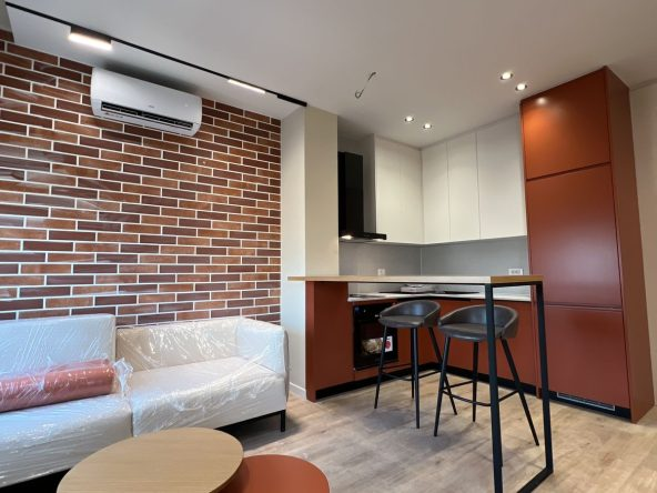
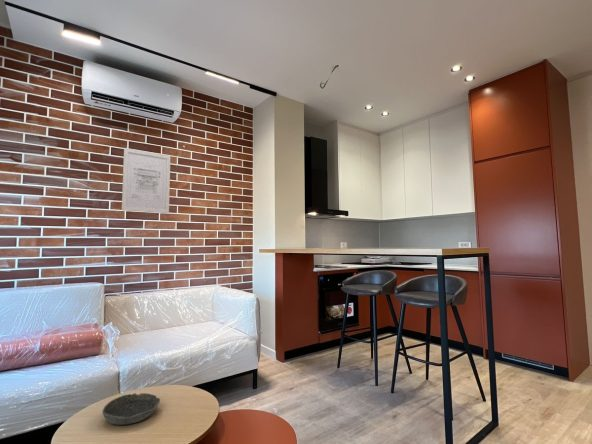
+ wall art [121,147,171,214]
+ bowl [101,392,161,426]
